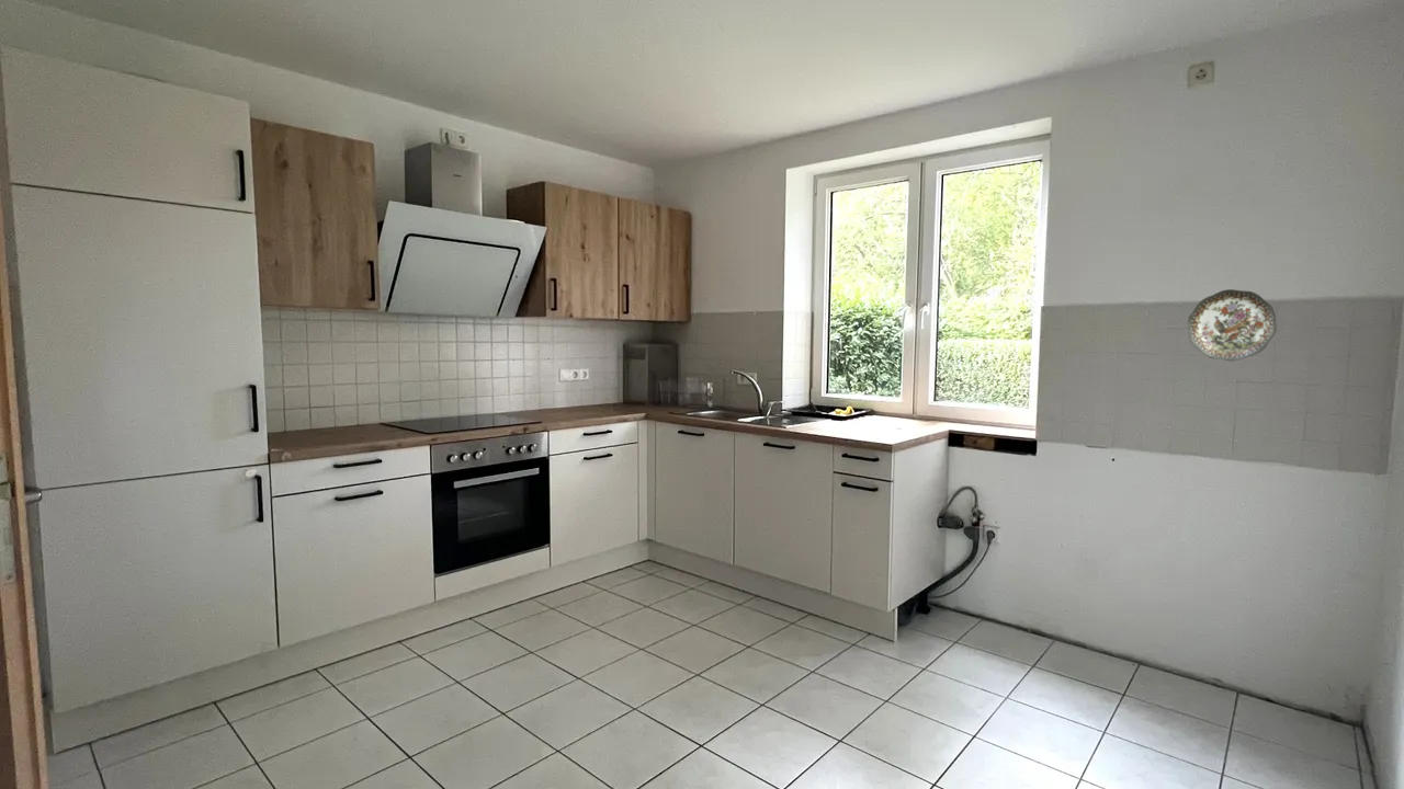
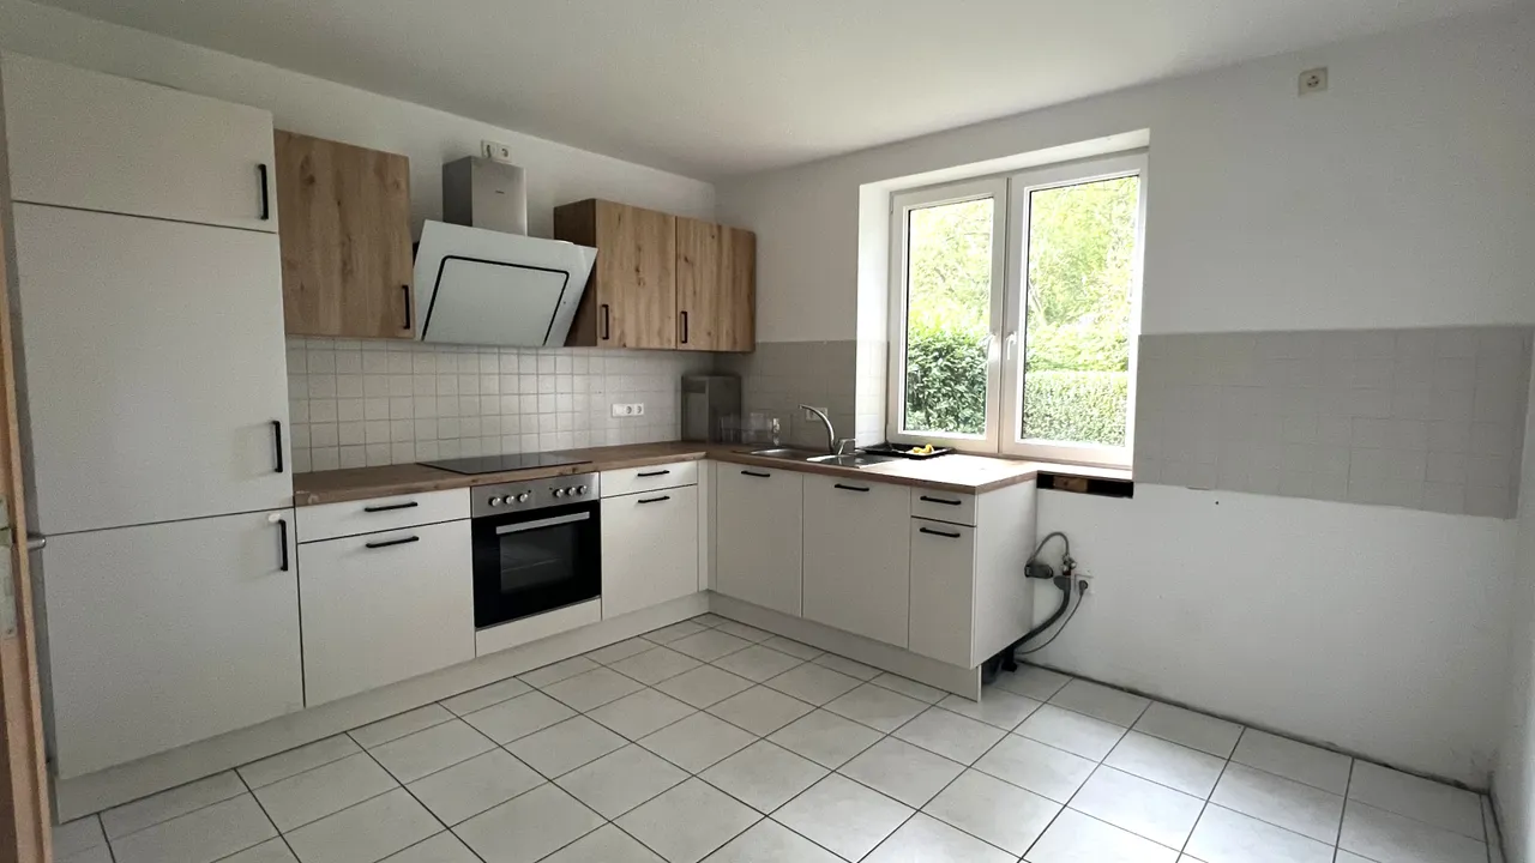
- decorative plate [1187,288,1278,362]
